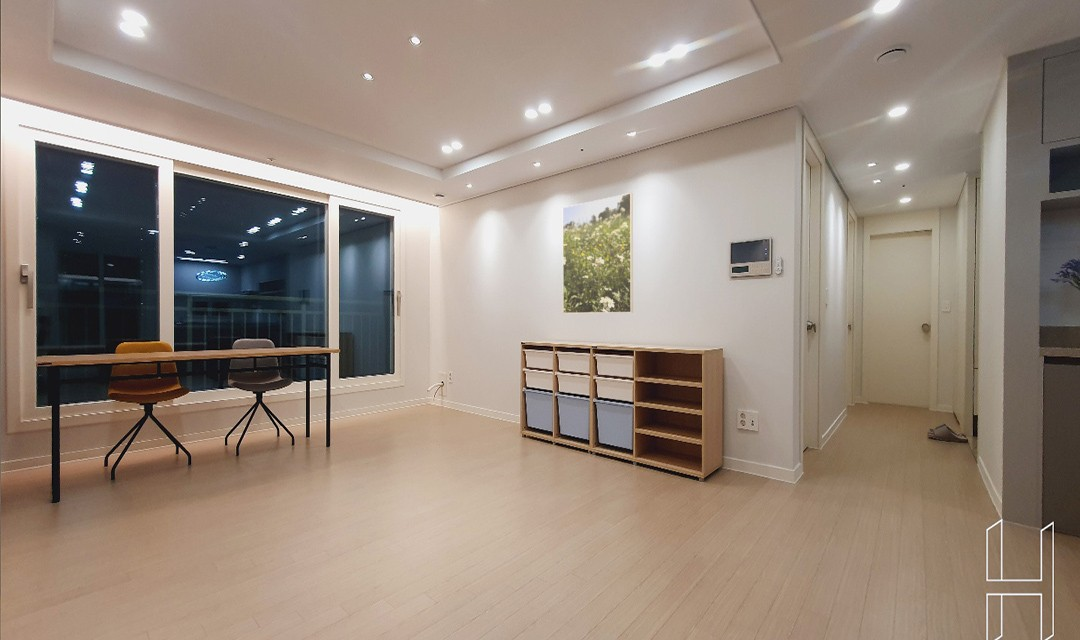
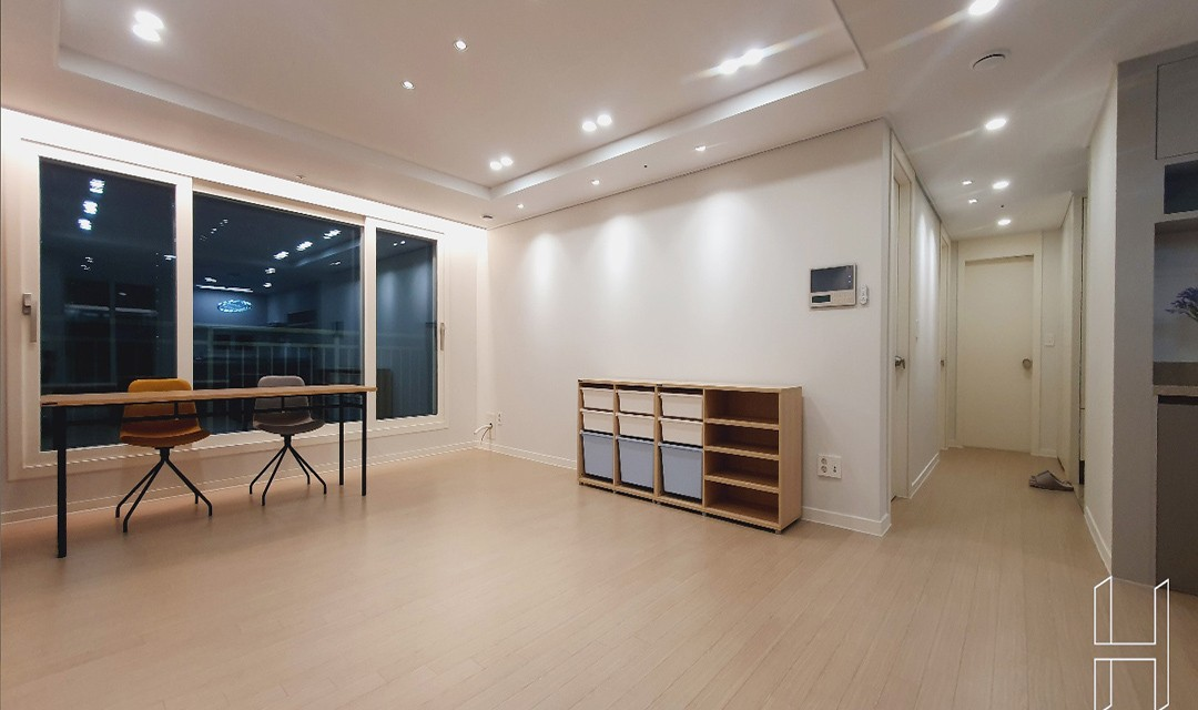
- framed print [562,192,634,314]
